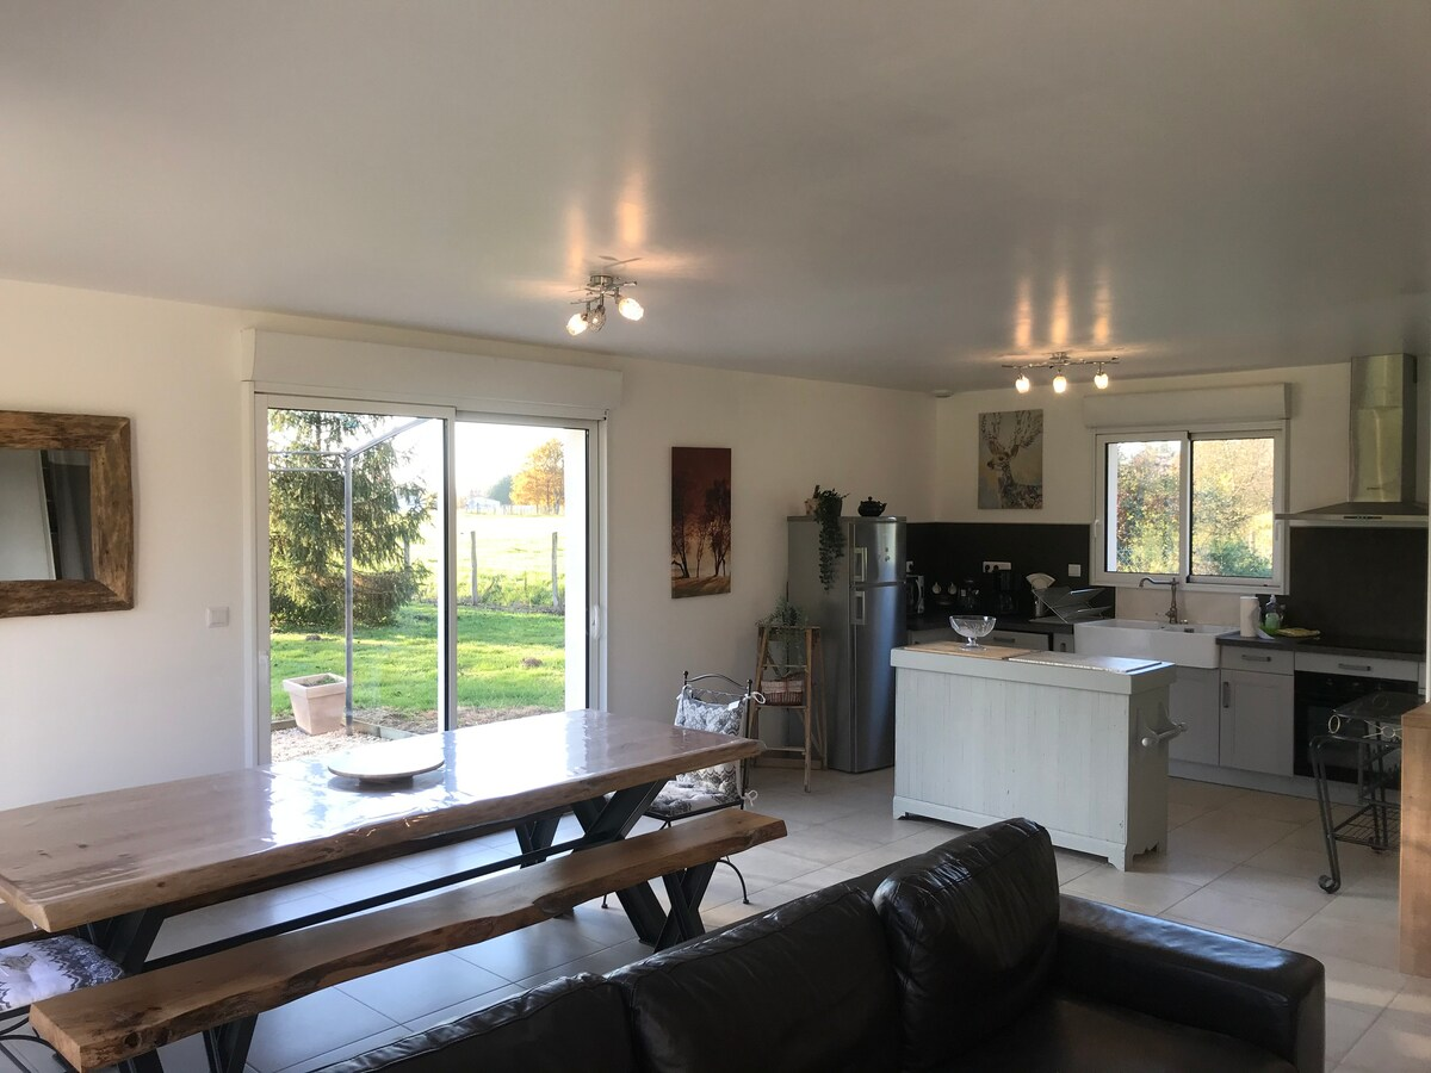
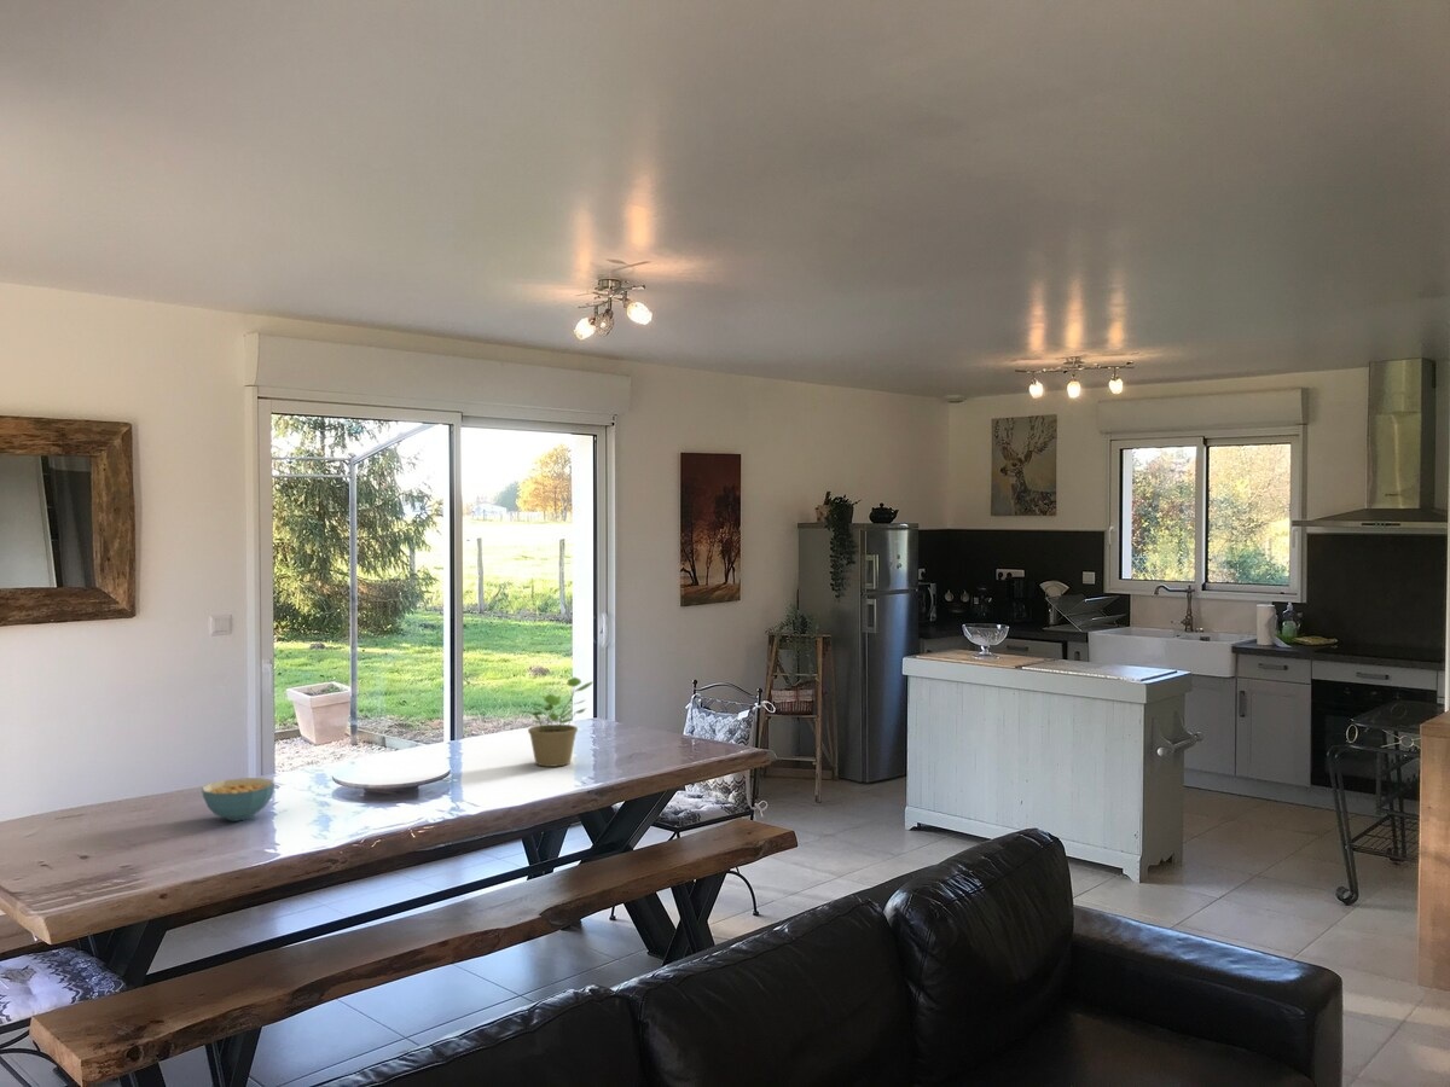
+ cereal bowl [201,777,276,822]
+ potted plant [520,676,596,768]
